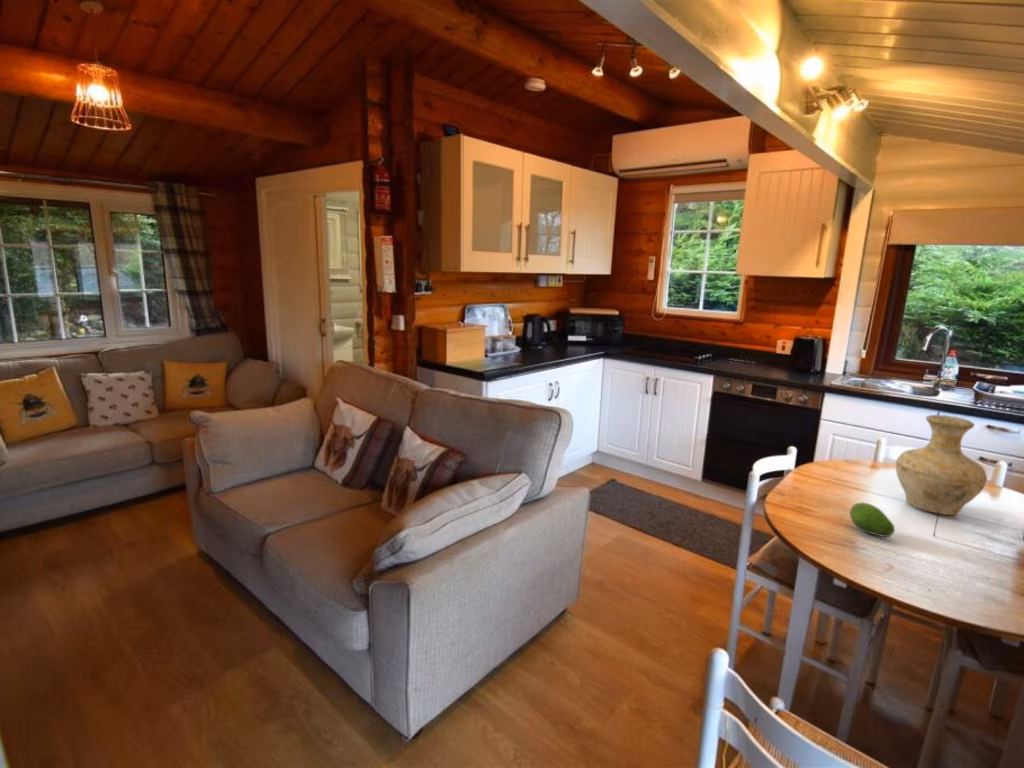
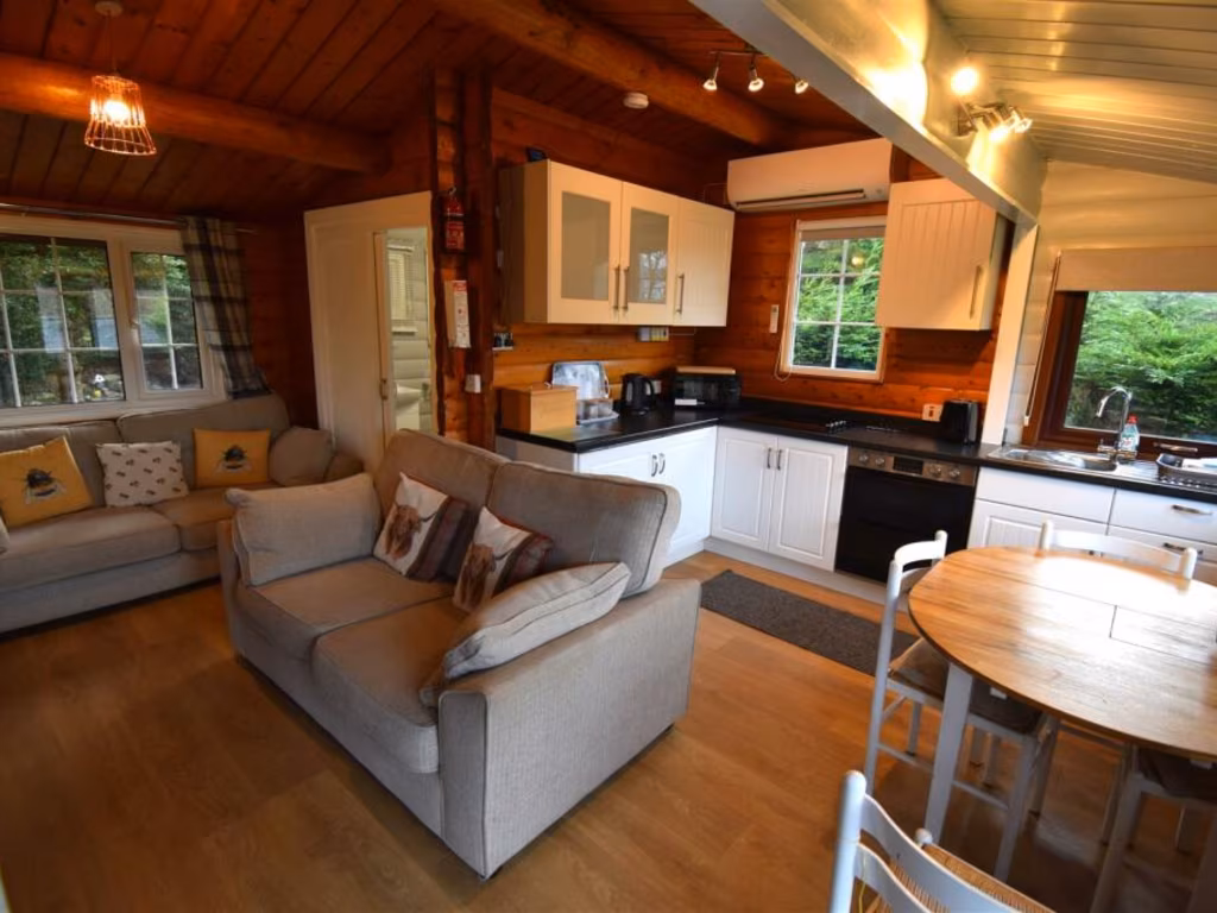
- fruit [849,501,896,538]
- vase [895,414,988,516]
